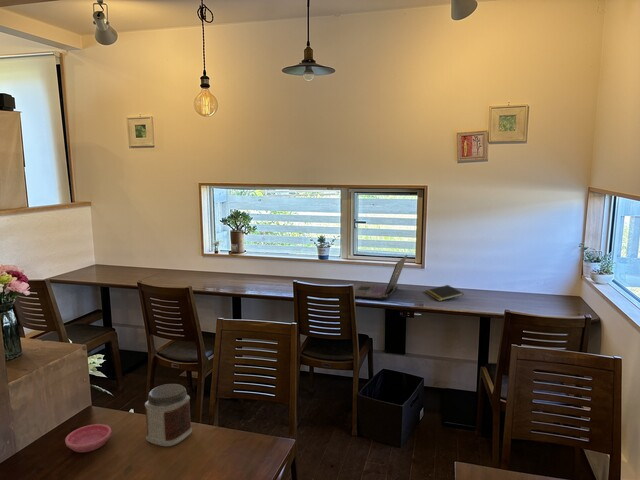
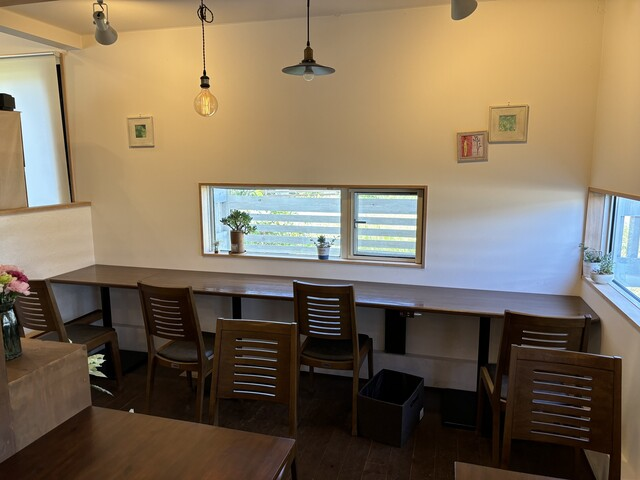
- saucer [64,423,112,453]
- notepad [424,284,464,302]
- laptop [354,254,408,301]
- jar [144,383,193,447]
